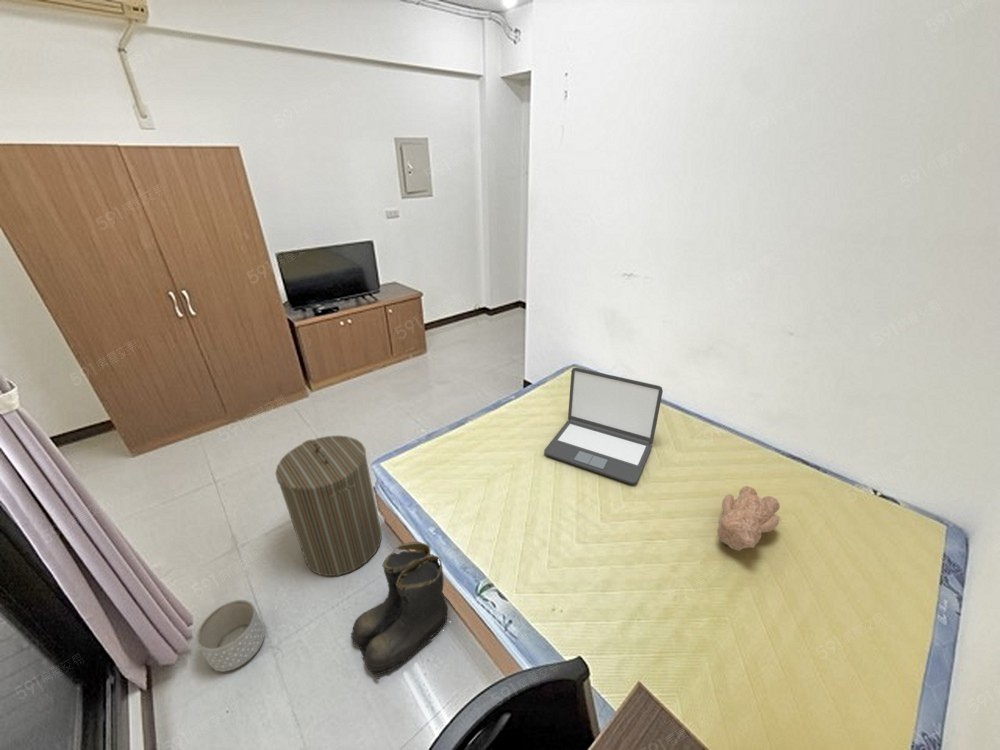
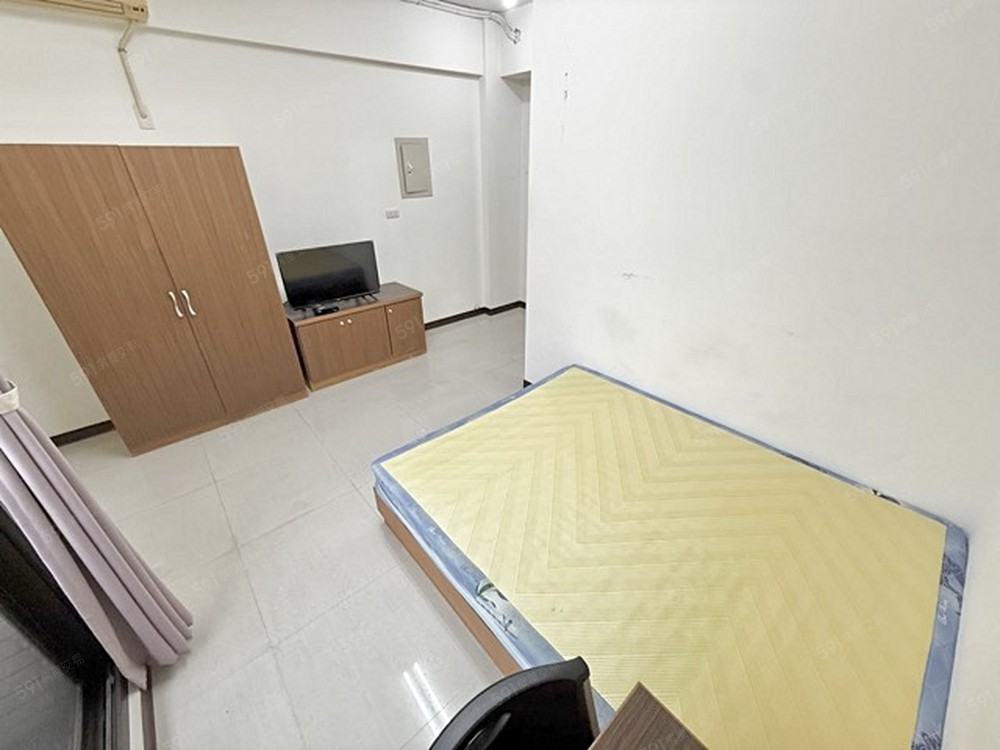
- laptop [543,367,664,485]
- teddy bear [716,485,781,552]
- boots [350,541,451,680]
- planter [195,599,266,673]
- laundry hamper [274,435,383,577]
